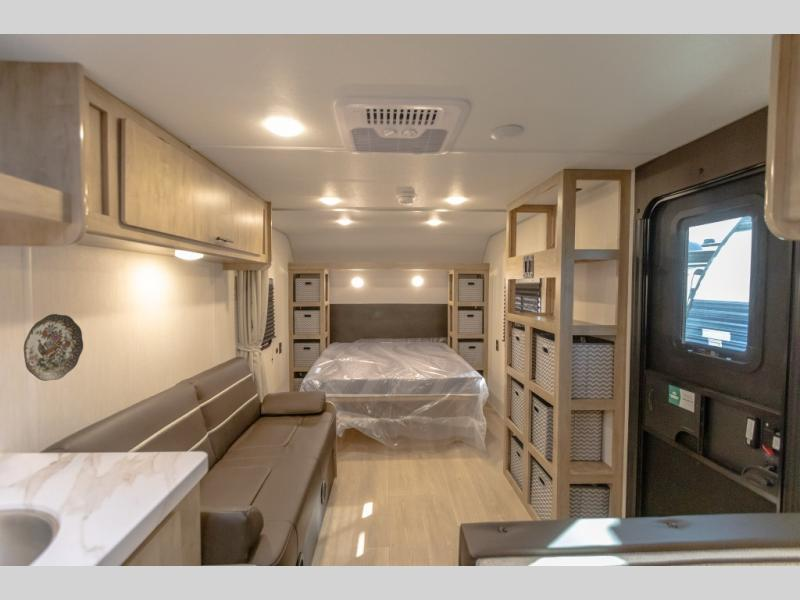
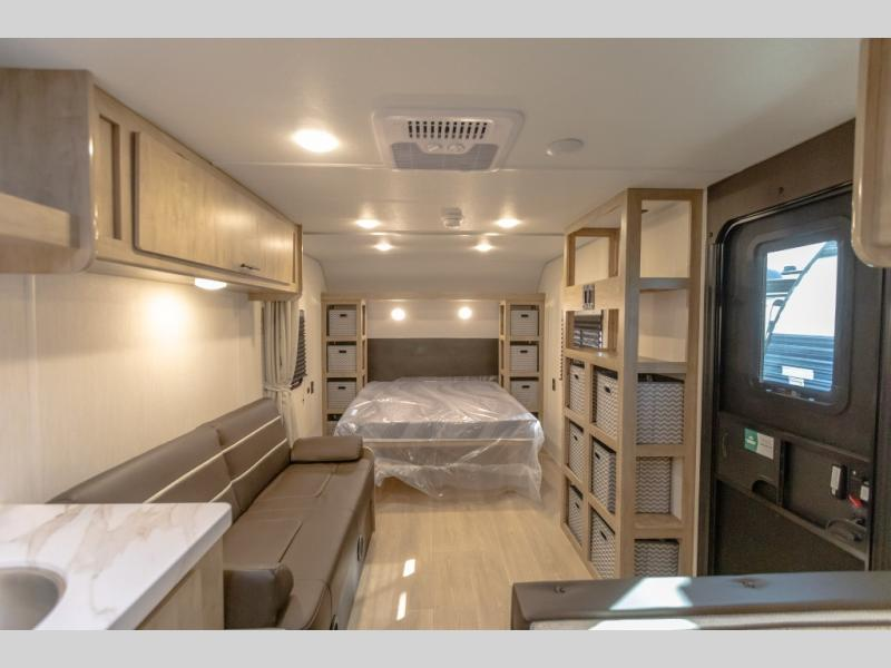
- decorative plate [23,313,84,382]
